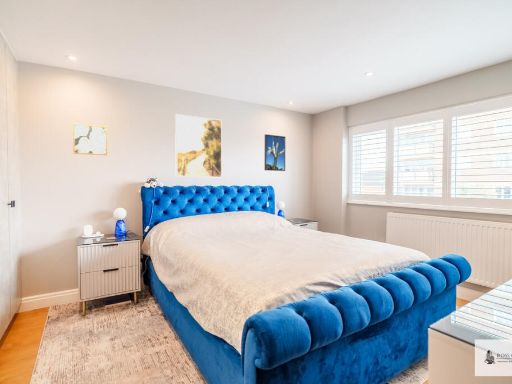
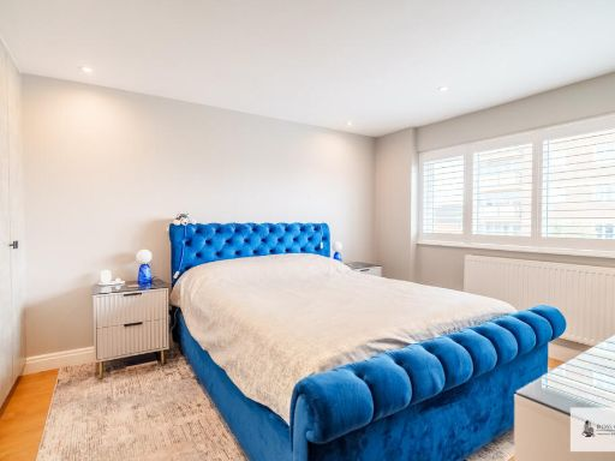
- wall art [72,123,108,156]
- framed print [264,133,286,172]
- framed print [174,113,223,178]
